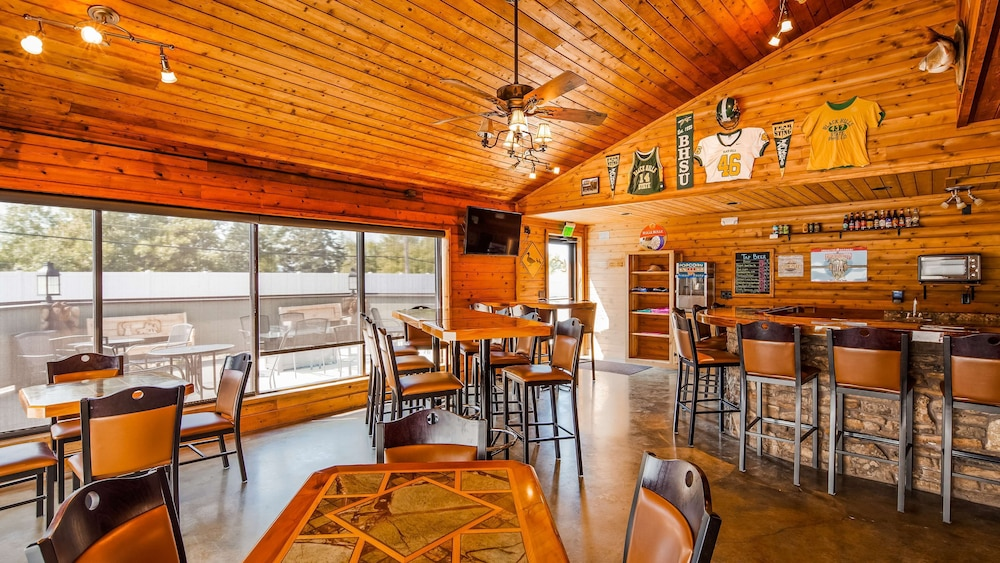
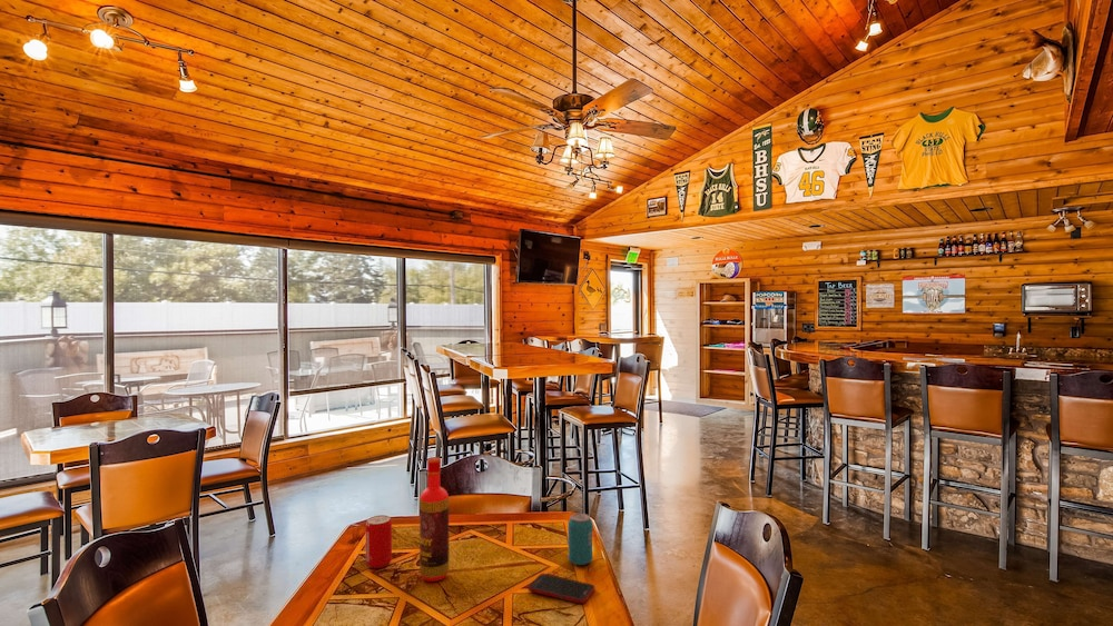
+ bottle [418,456,450,583]
+ beverage can [568,513,593,566]
+ beverage can [365,514,393,569]
+ cell phone [528,573,595,605]
